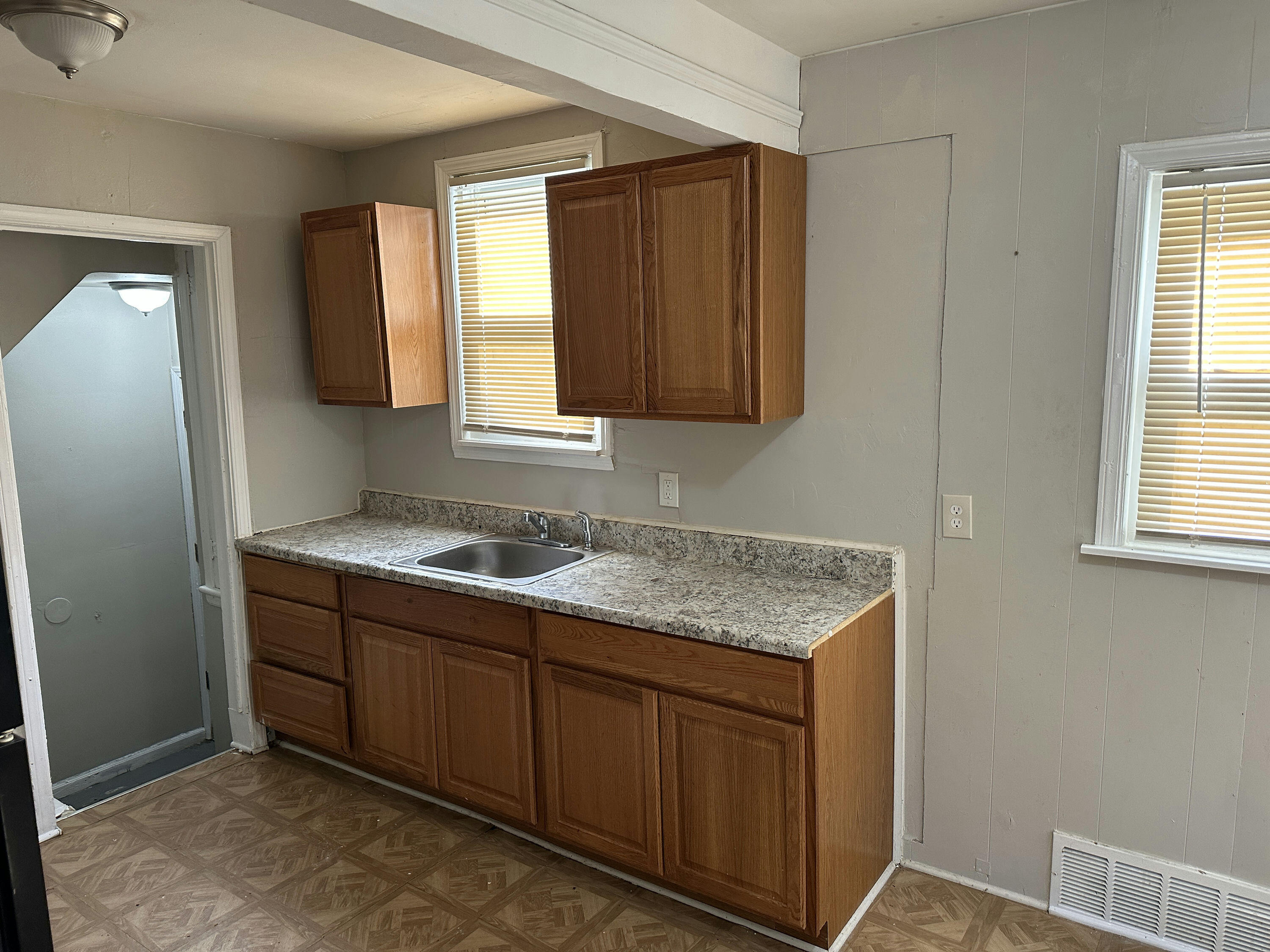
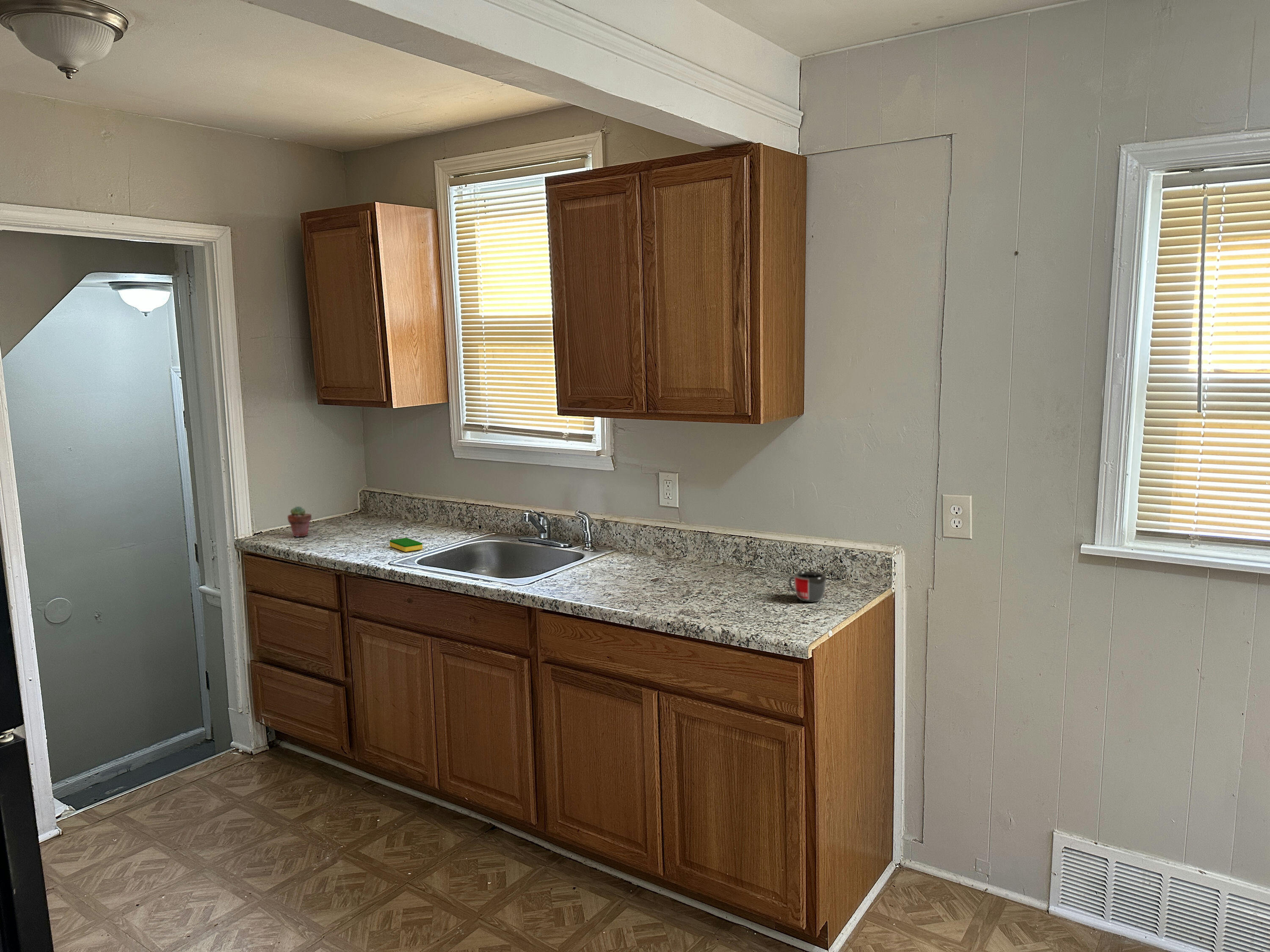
+ dish sponge [389,537,423,552]
+ potted succulent [287,506,312,537]
+ mug [788,571,827,603]
